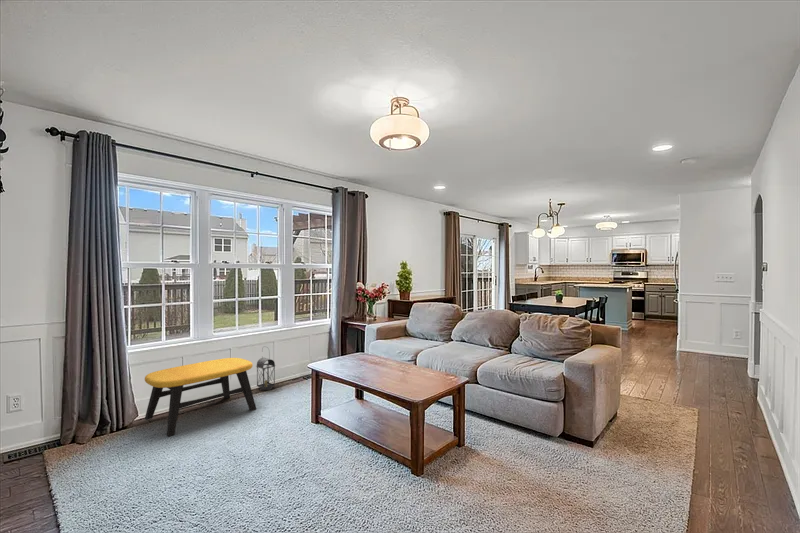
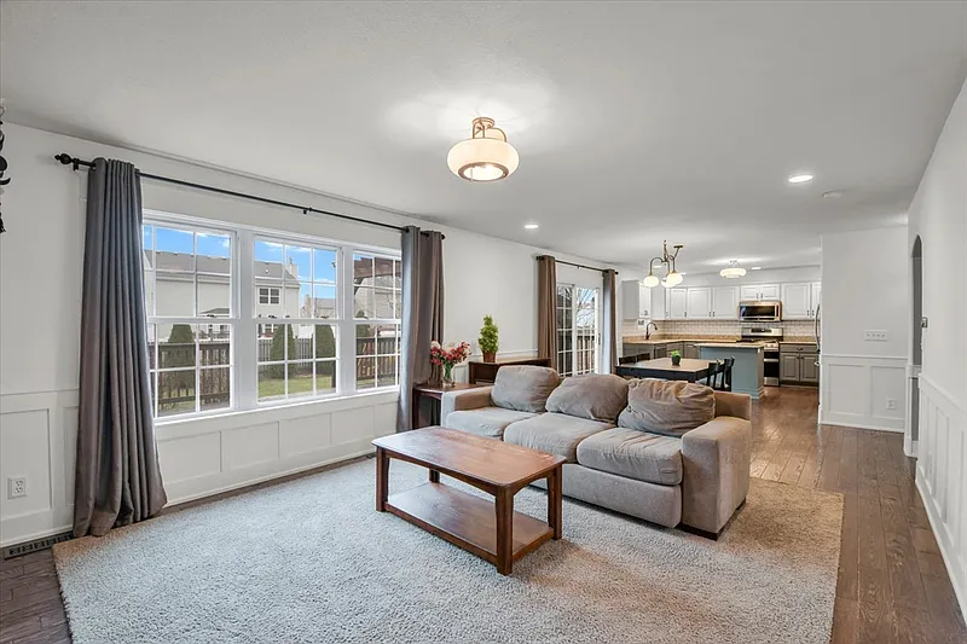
- bench [144,357,257,437]
- lantern [255,346,277,391]
